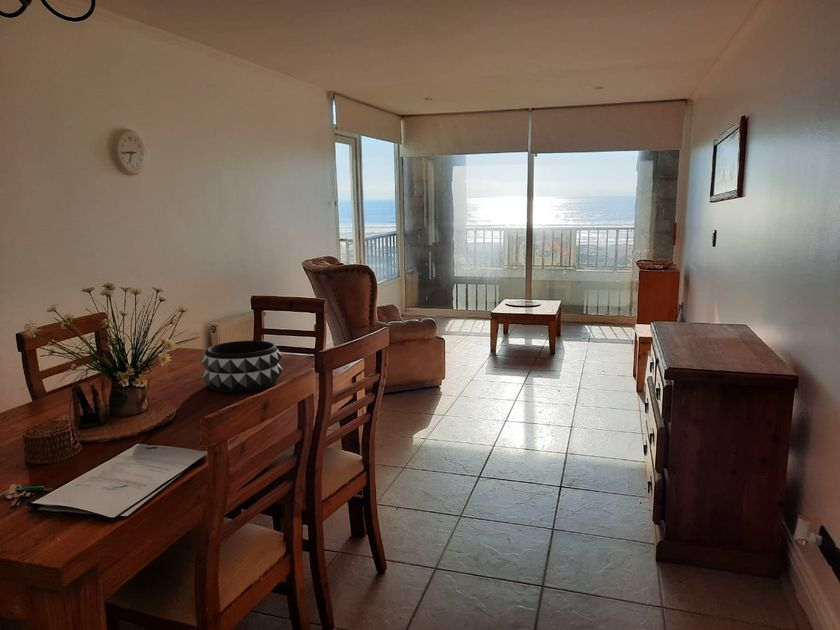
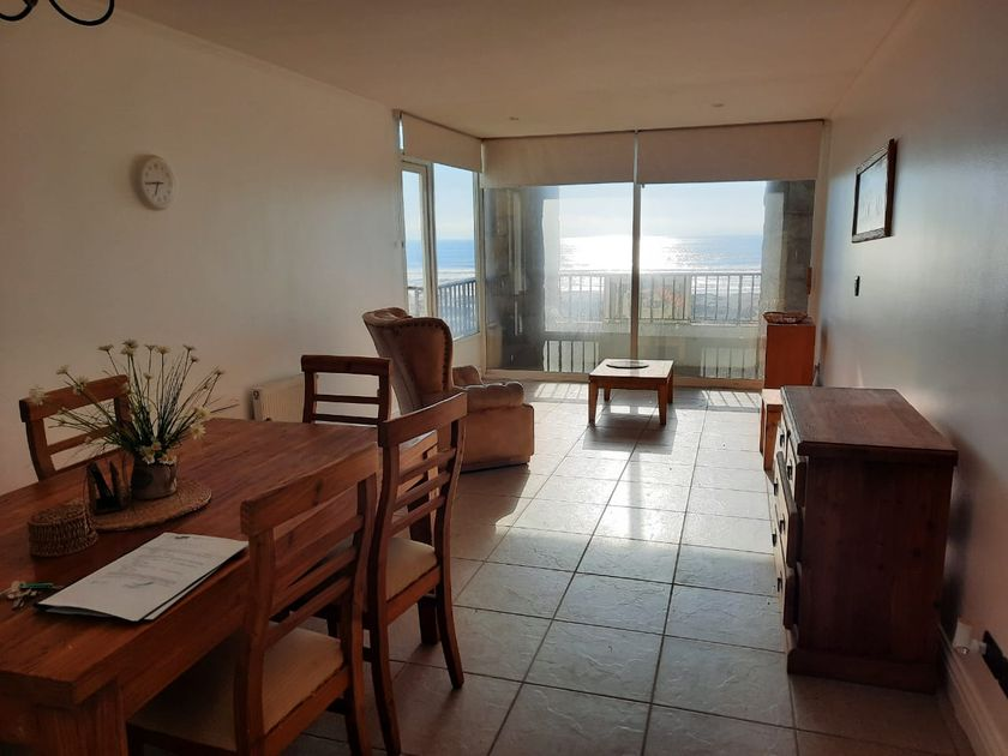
- decorative bowl [200,340,284,393]
